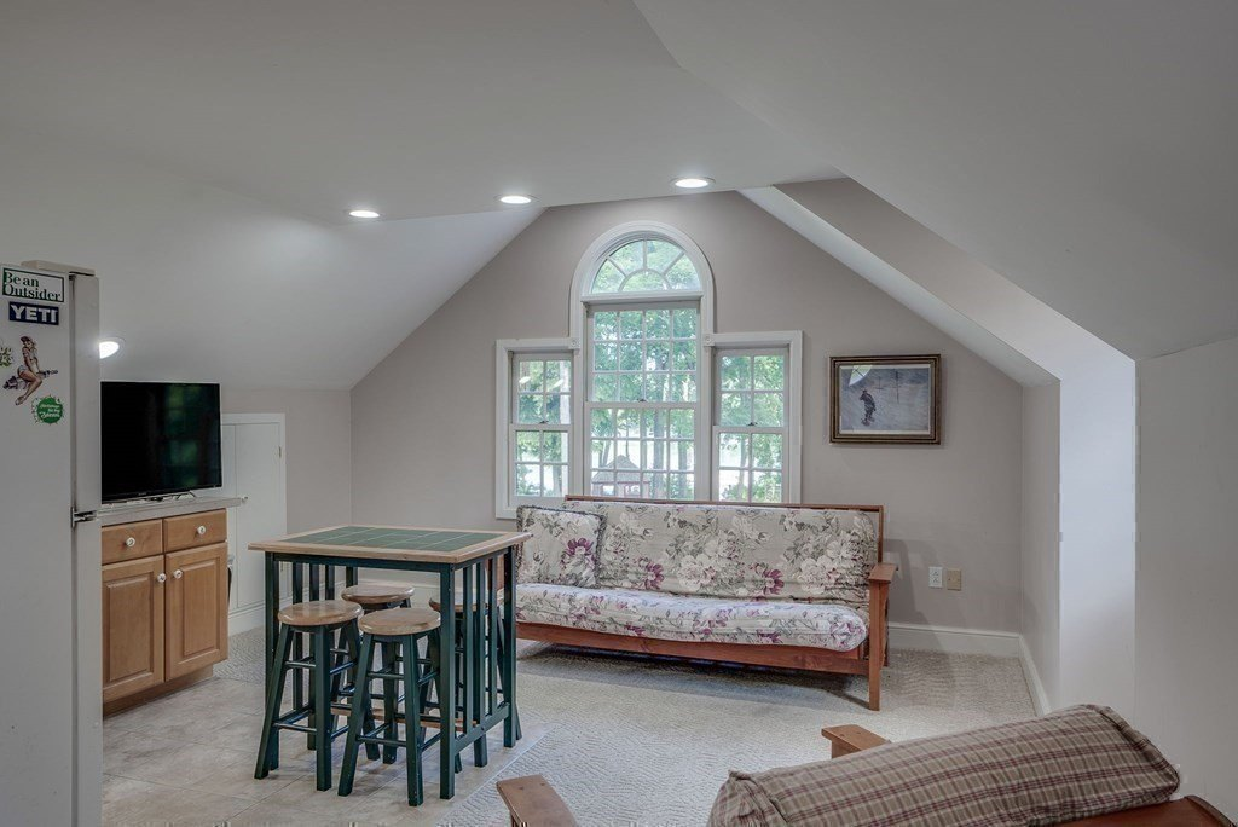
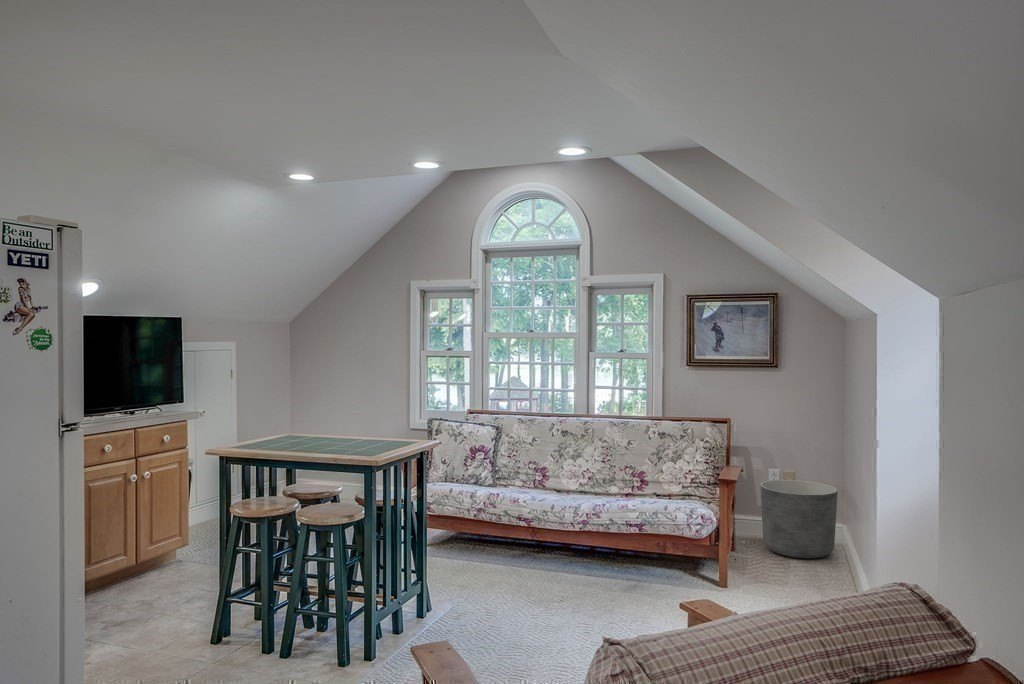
+ planter [759,479,838,560]
